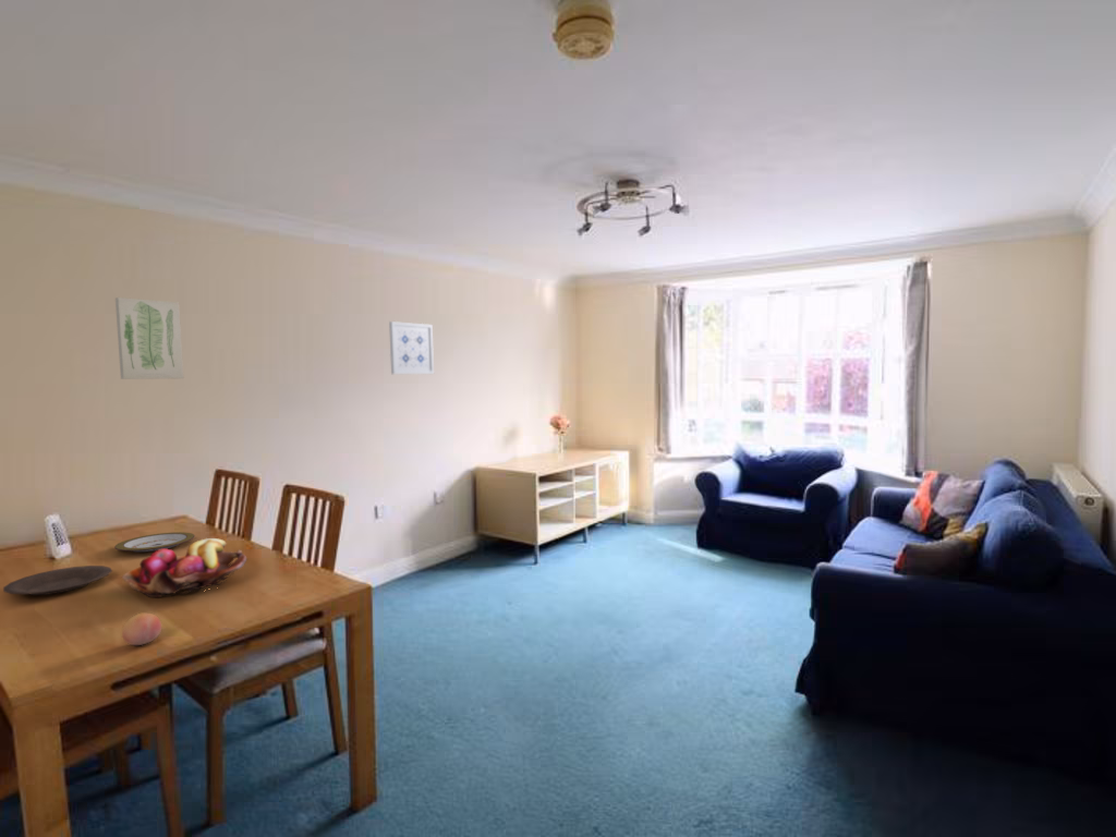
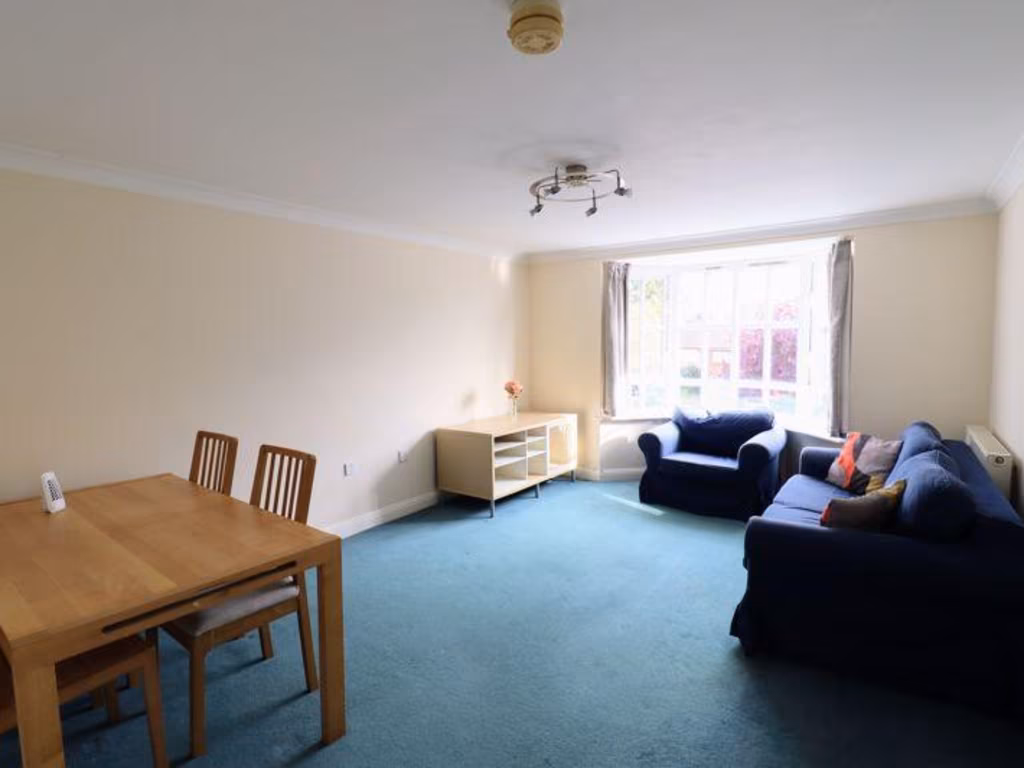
- plate [2,565,113,596]
- wall art [388,320,435,375]
- plate [113,531,196,554]
- wall art [114,296,184,380]
- fruit basket [121,537,247,598]
- fruit [121,612,162,646]
